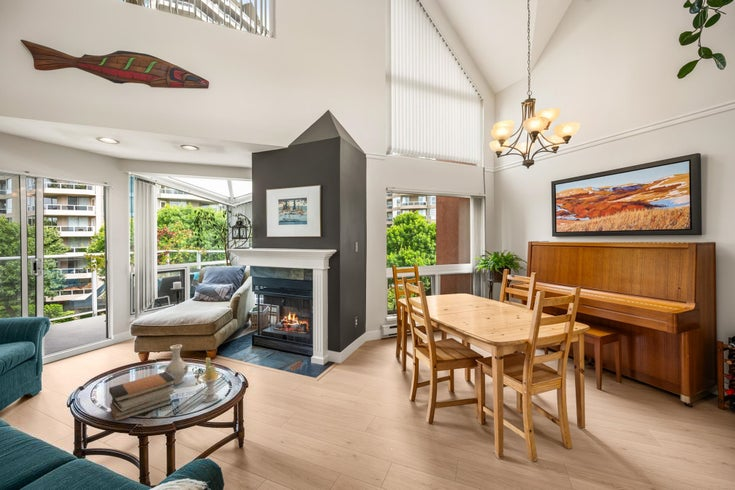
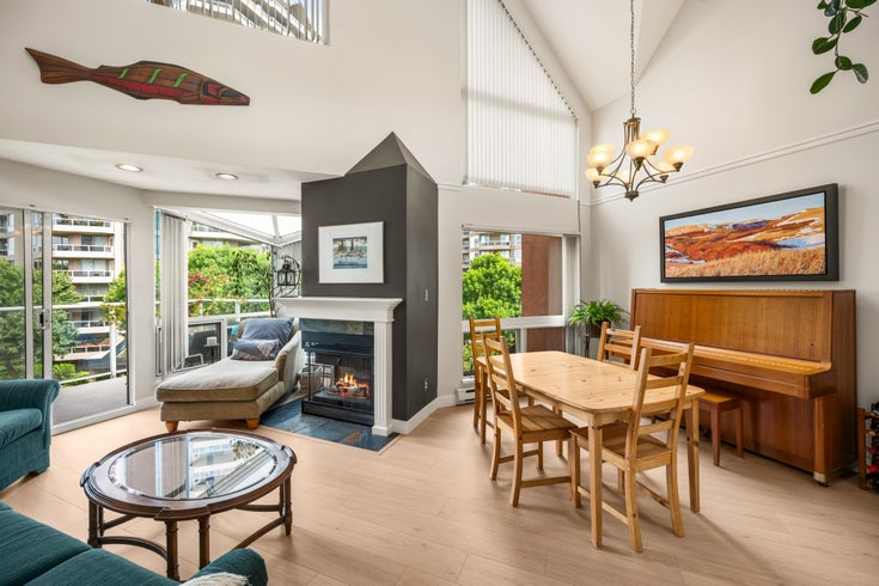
- vase [163,344,189,386]
- candle [197,356,223,403]
- book stack [108,371,176,421]
